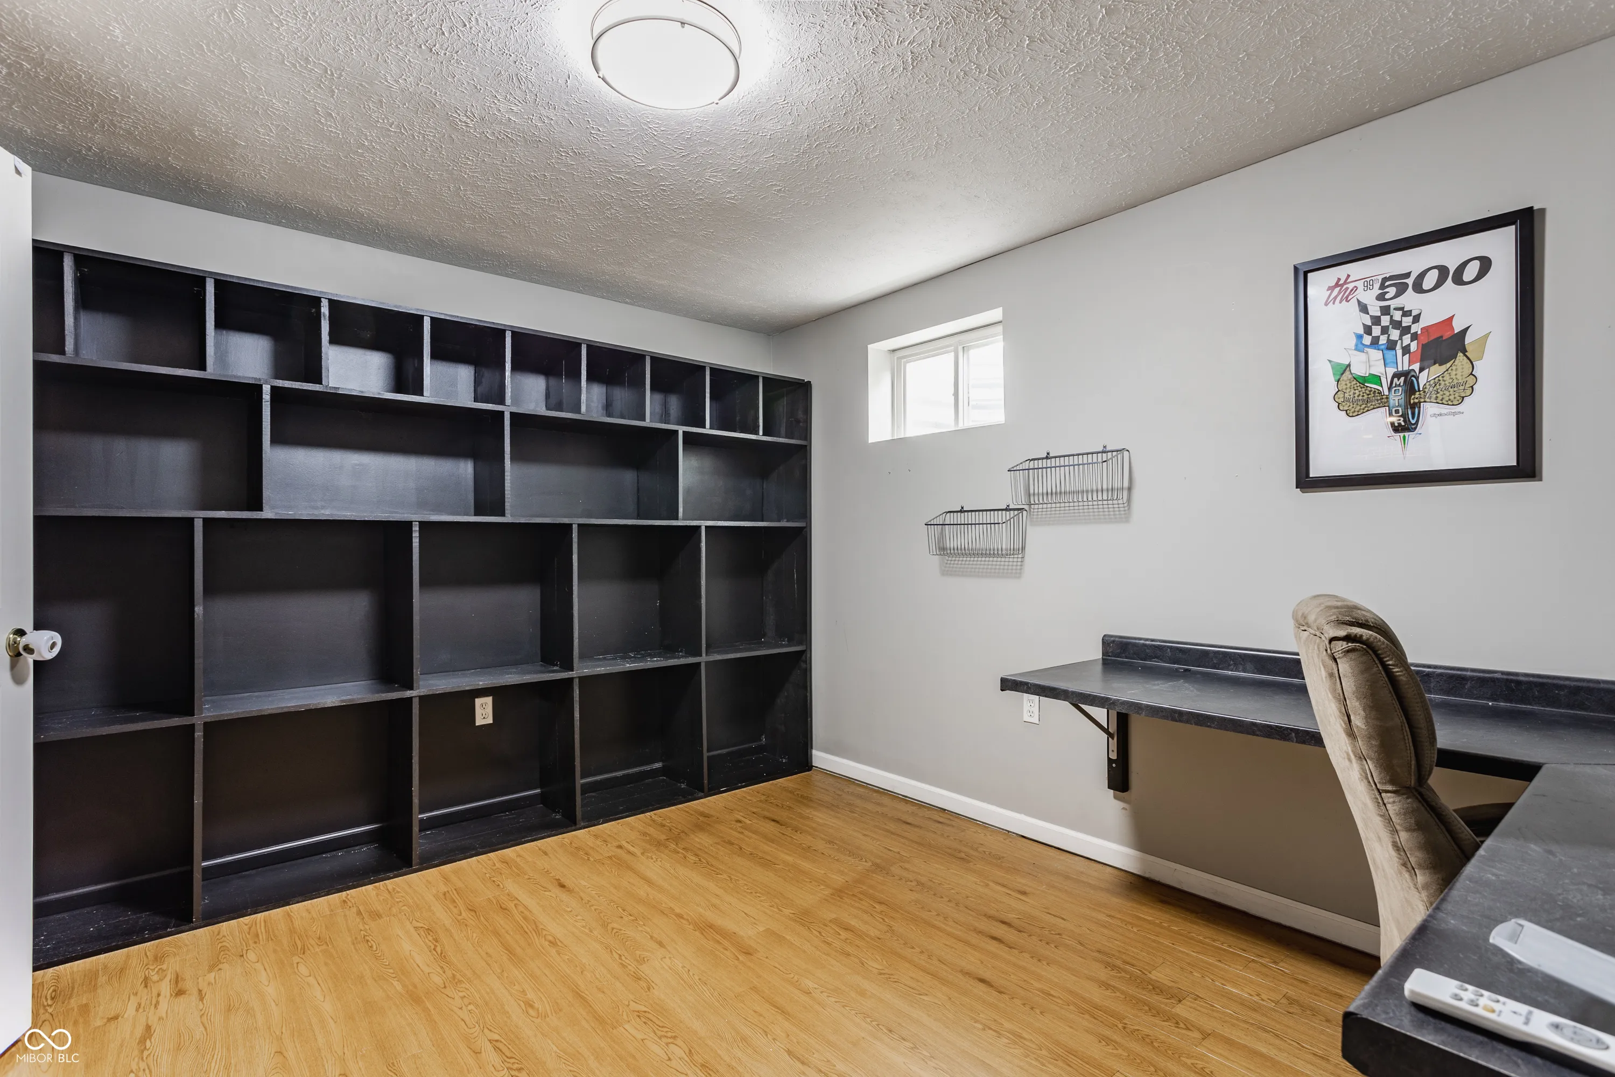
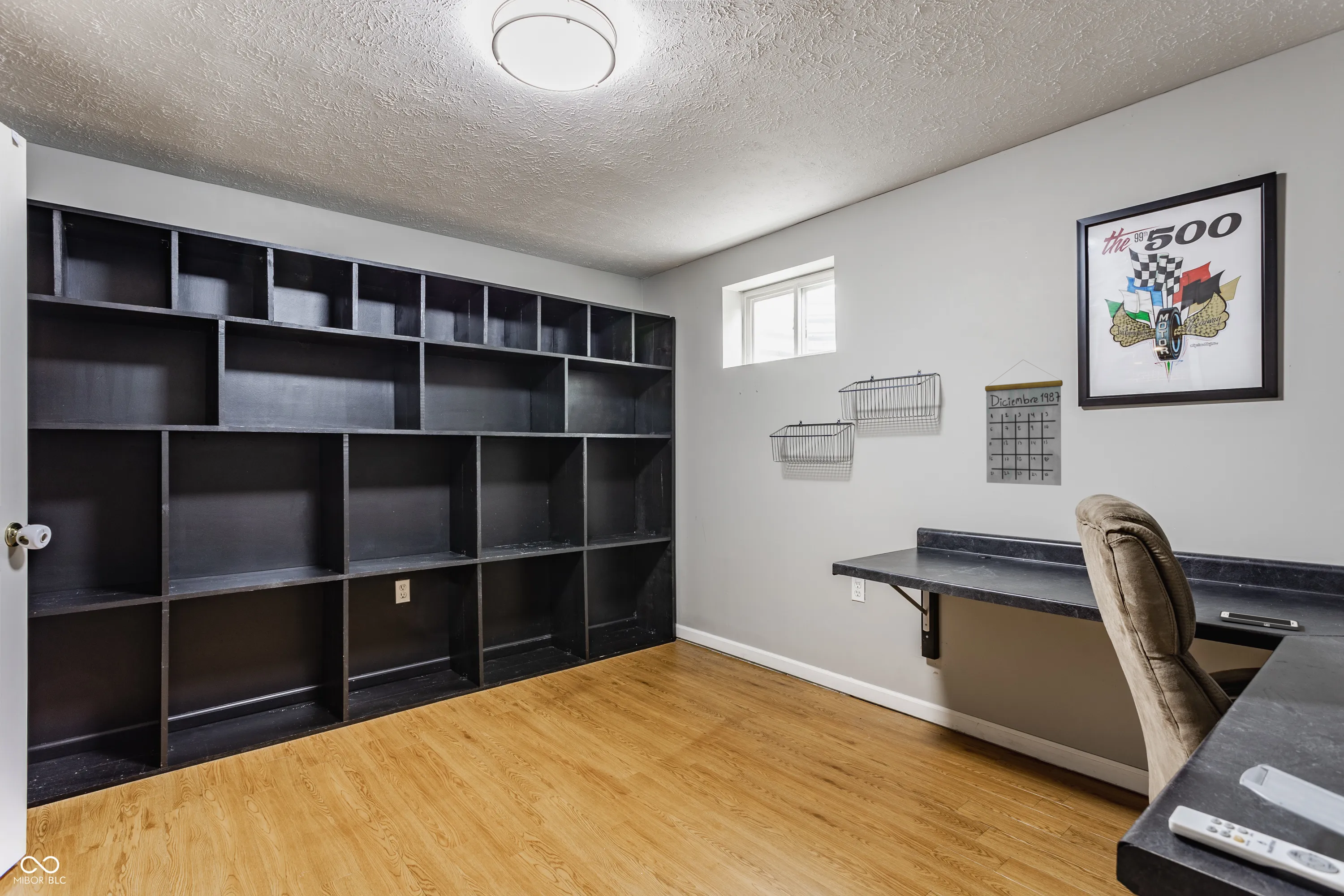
+ cell phone [1219,611,1300,631]
+ calendar [984,359,1063,486]
